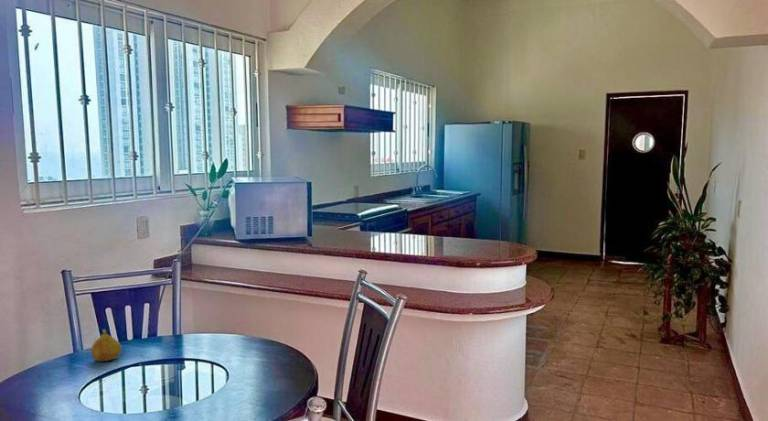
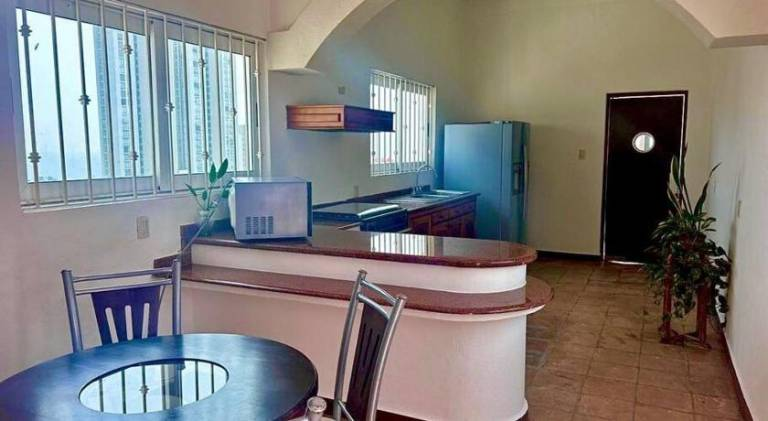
- fruit [90,328,123,362]
